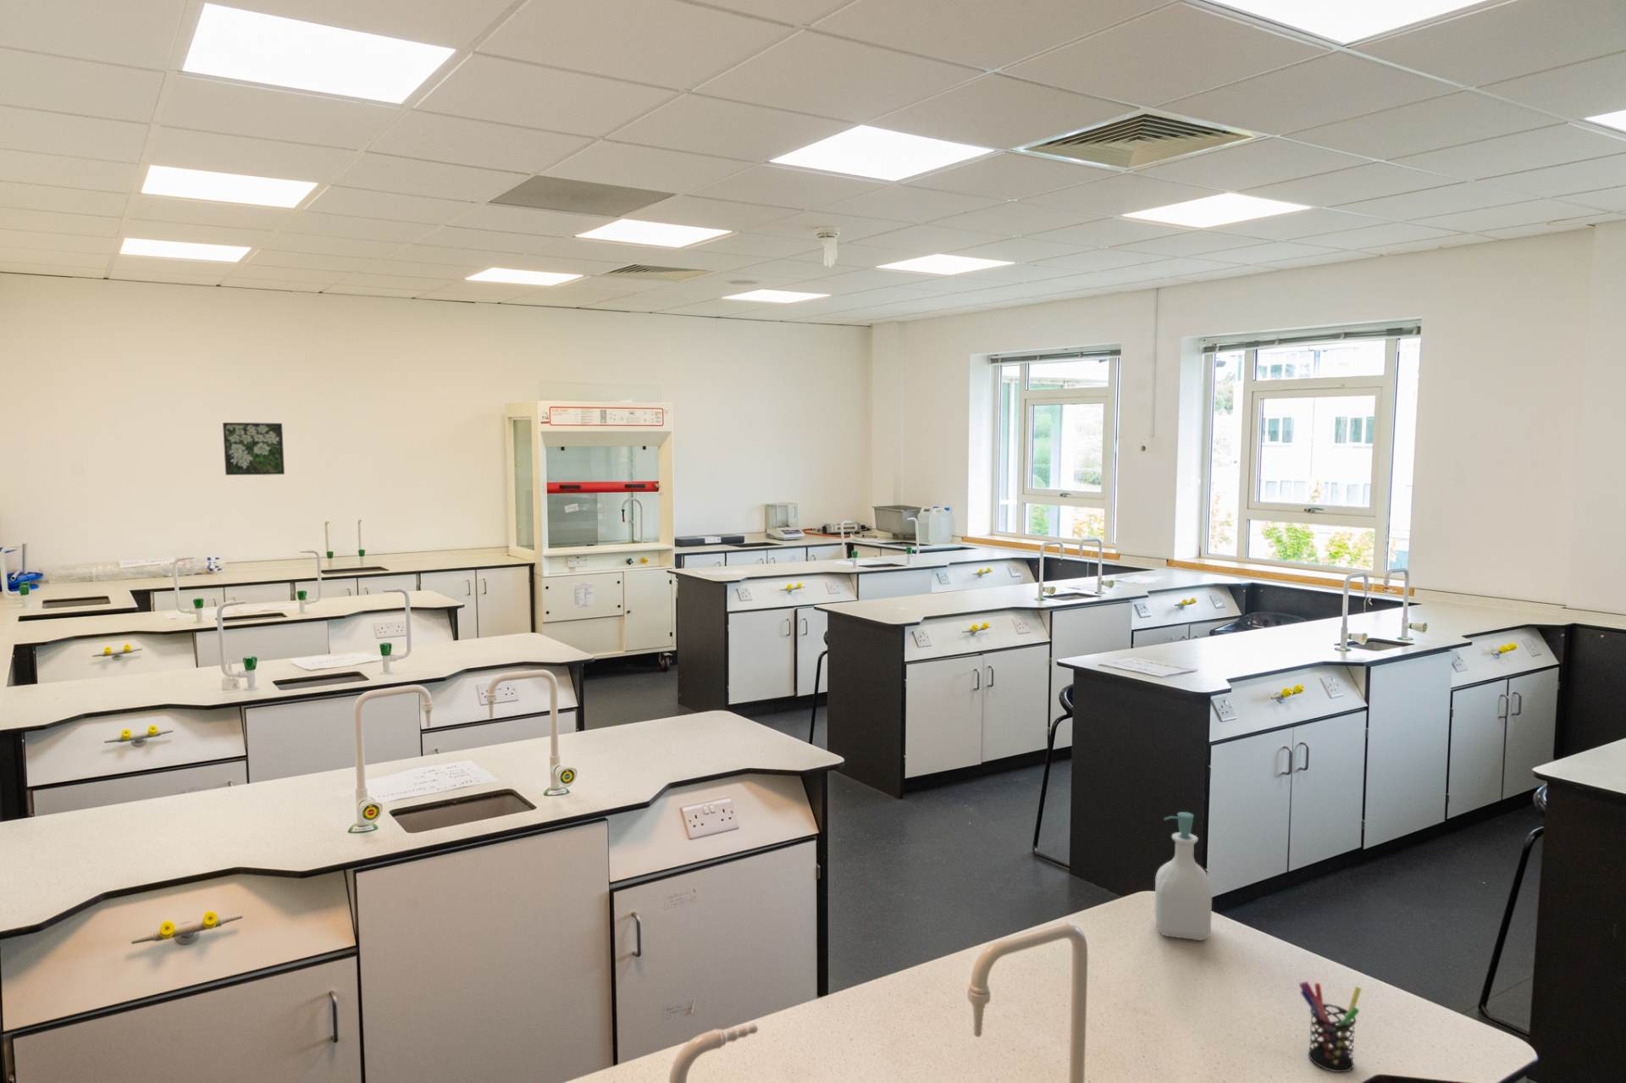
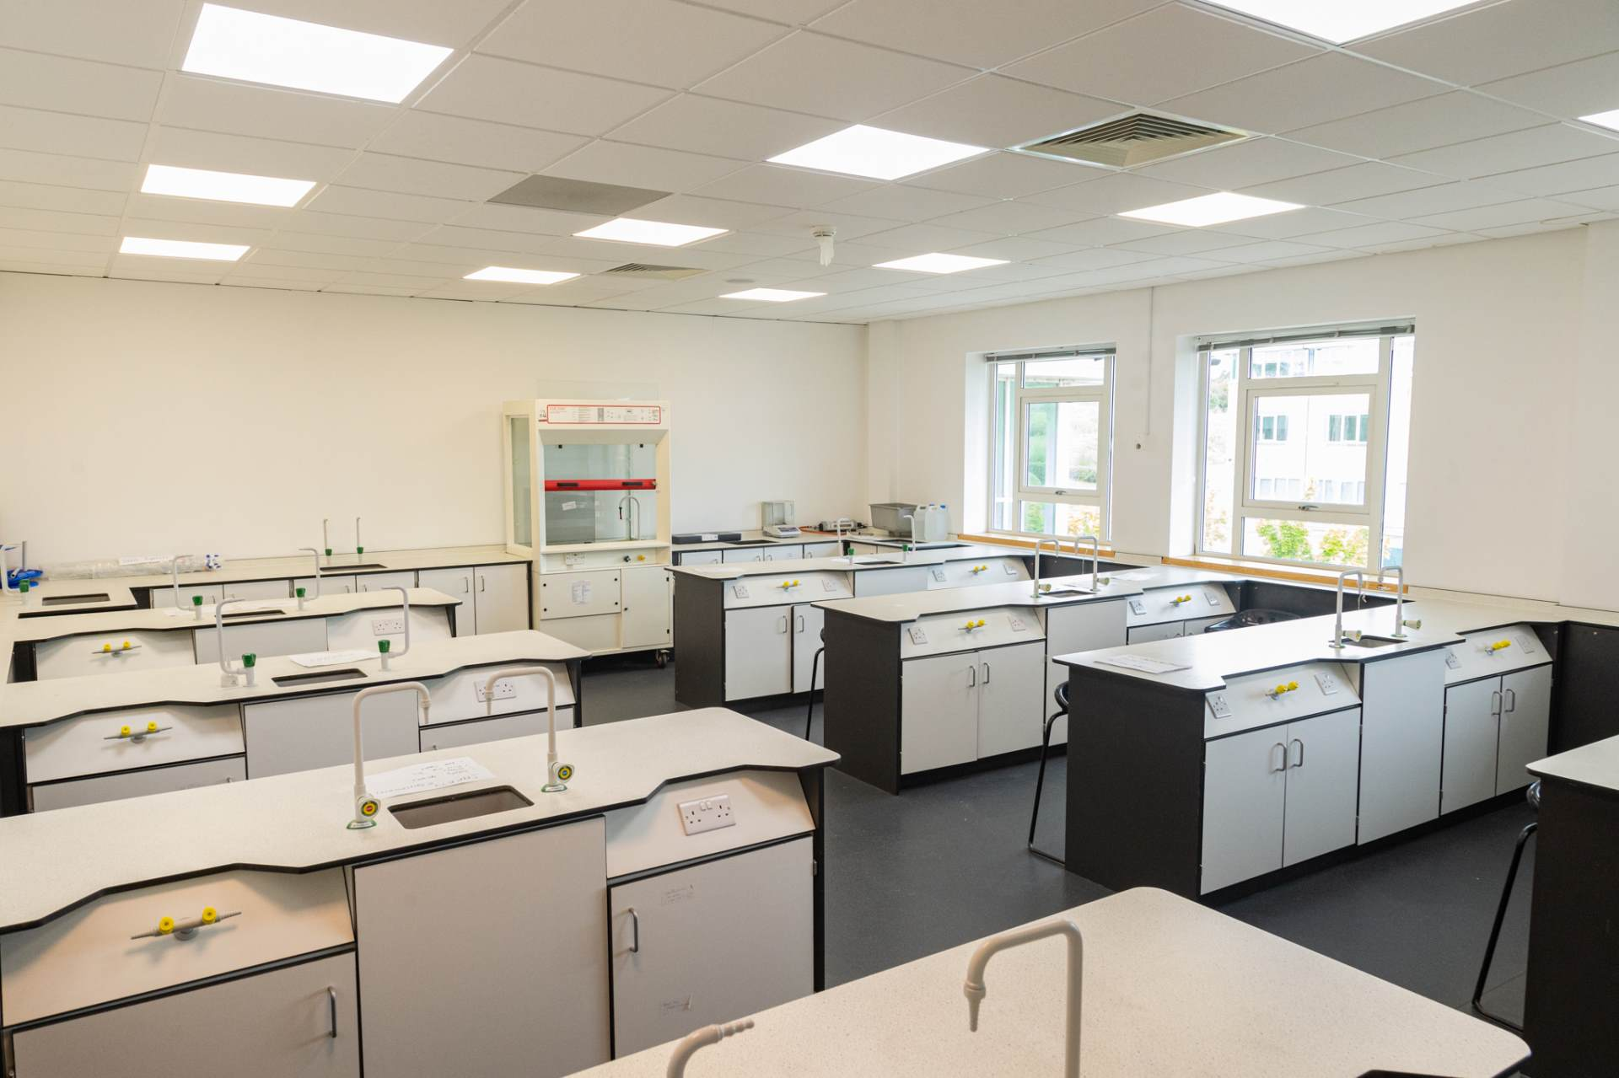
- pen holder [1298,980,1361,1073]
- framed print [222,422,285,476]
- soap bottle [1153,811,1213,940]
